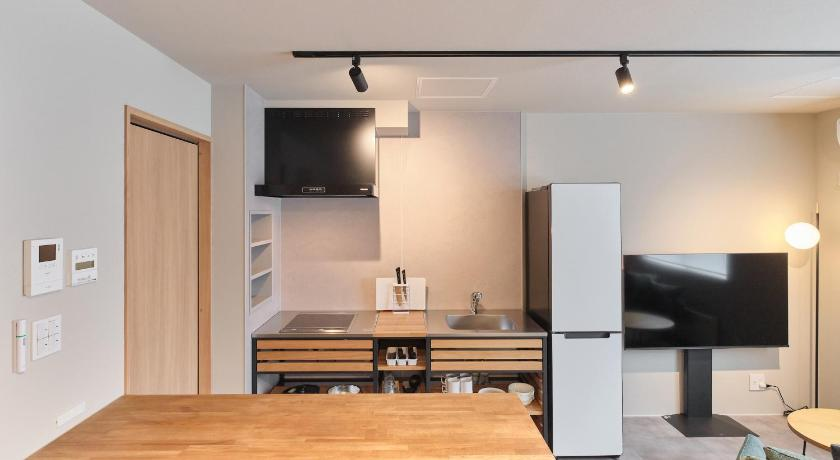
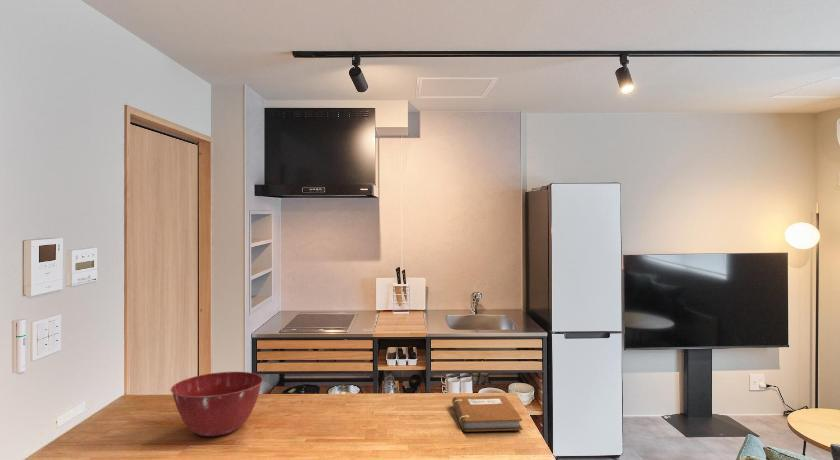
+ mixing bowl [170,371,264,437]
+ notebook [451,395,523,432]
